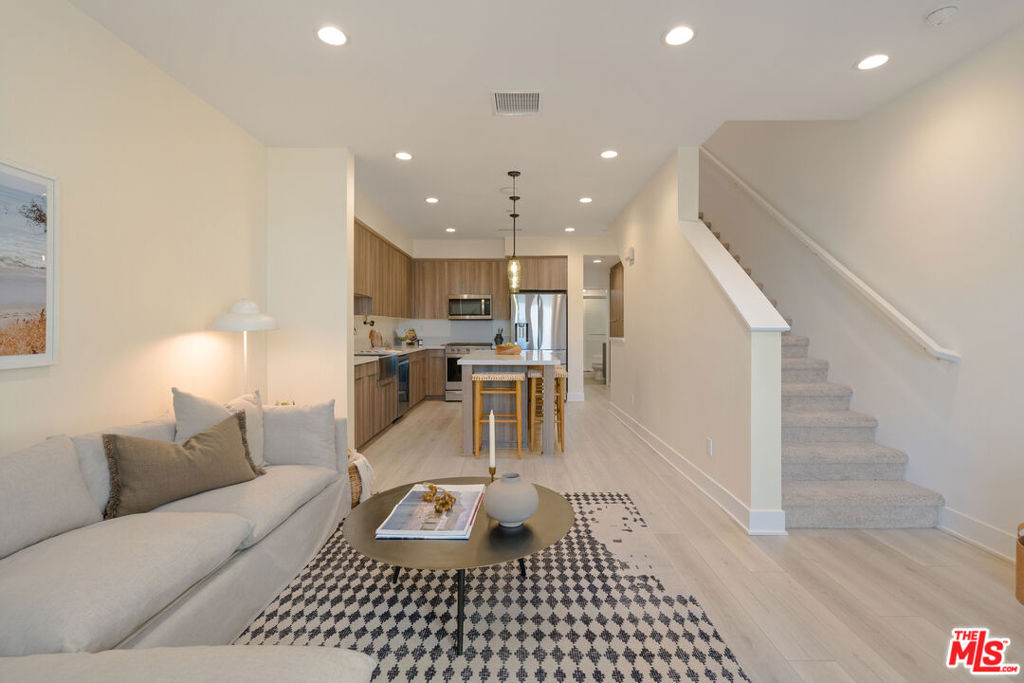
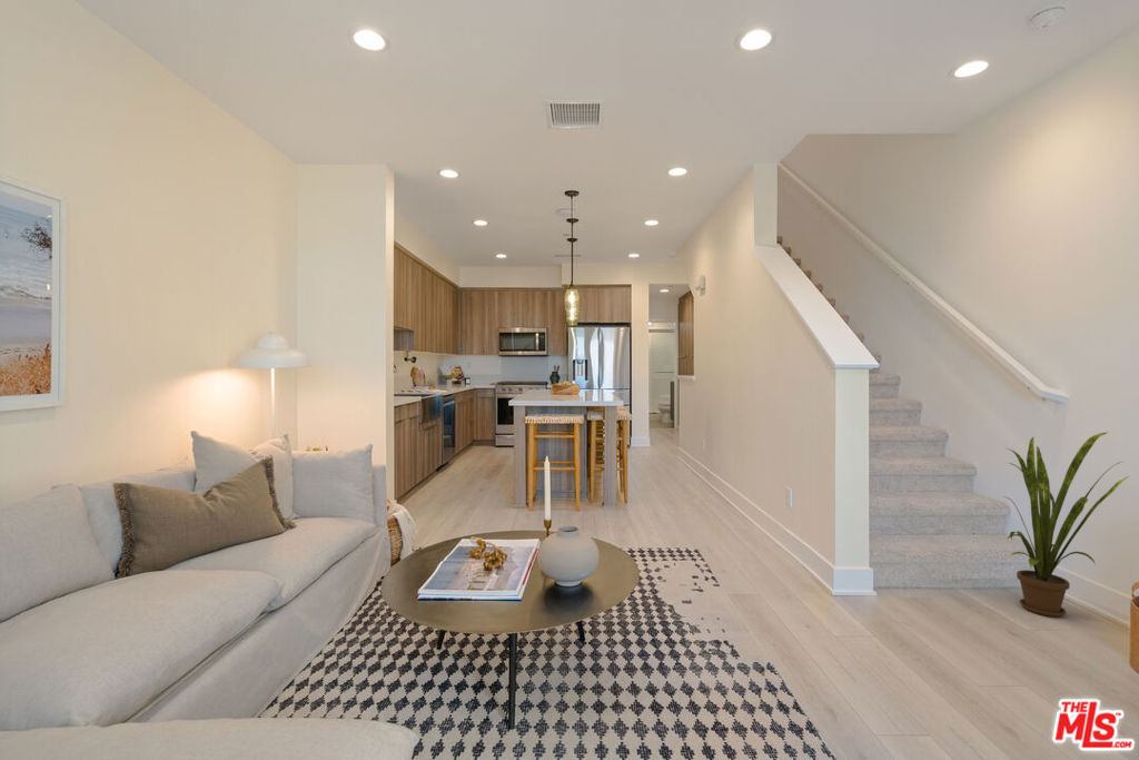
+ house plant [1002,431,1130,618]
